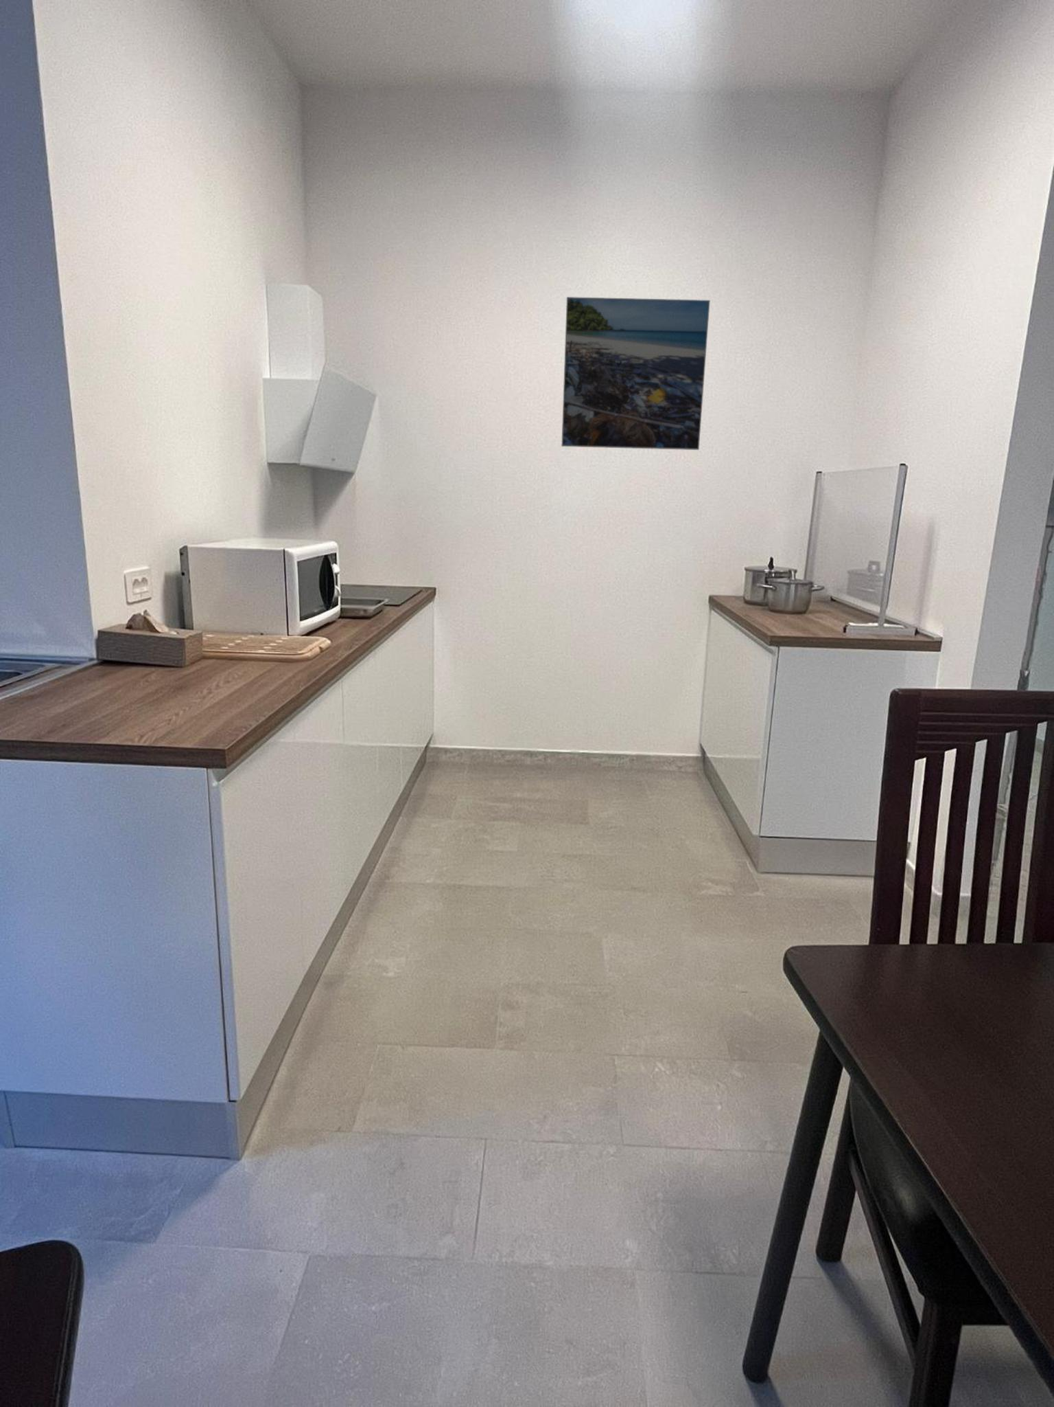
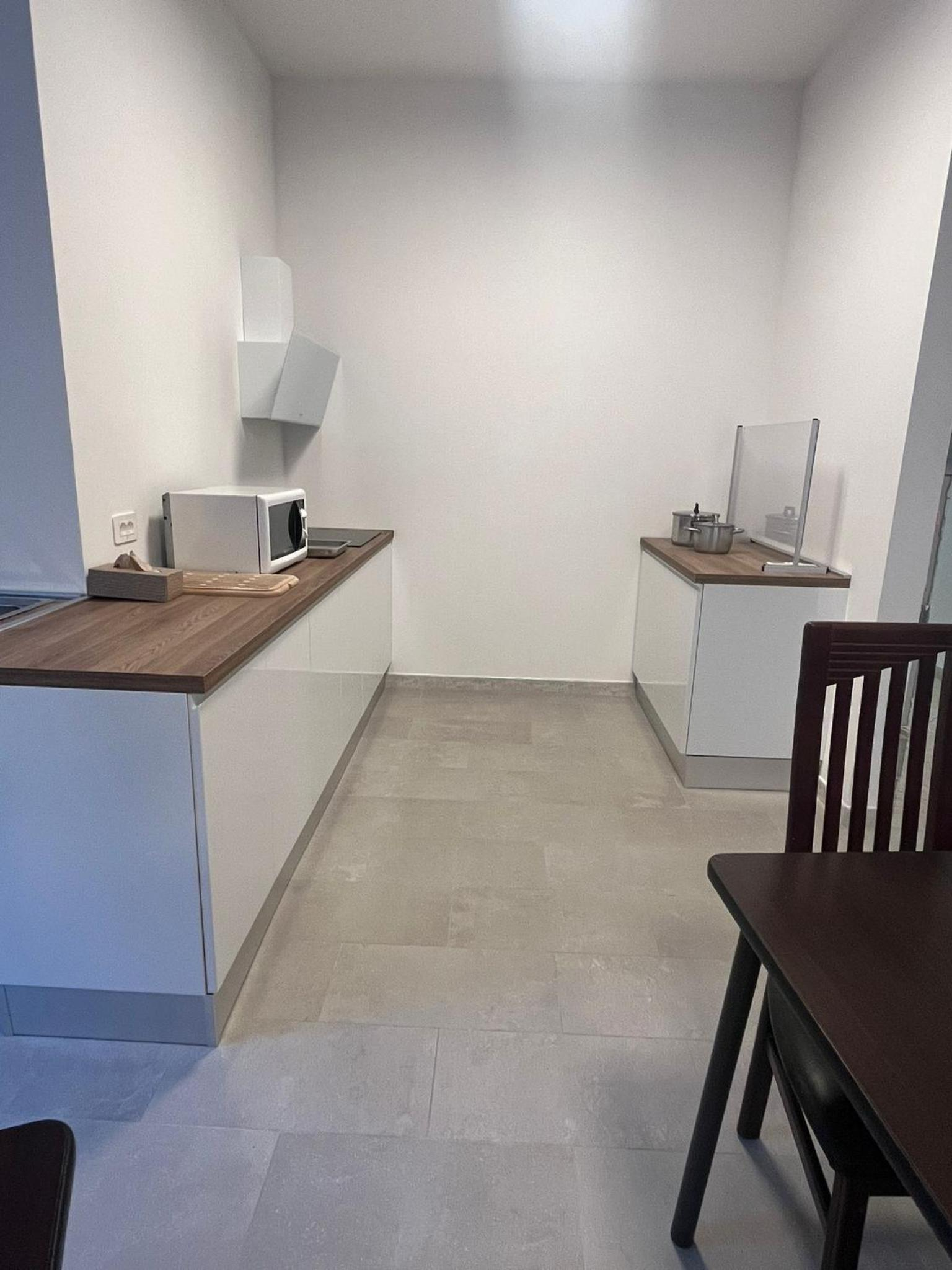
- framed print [560,296,711,451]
